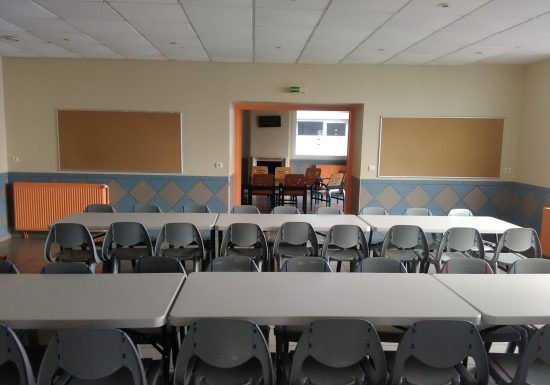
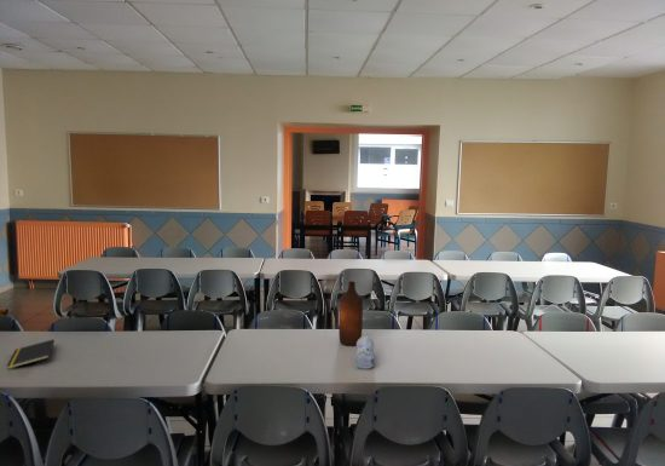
+ pencil case [354,335,376,370]
+ bottle [337,281,364,347]
+ notepad [5,338,56,370]
